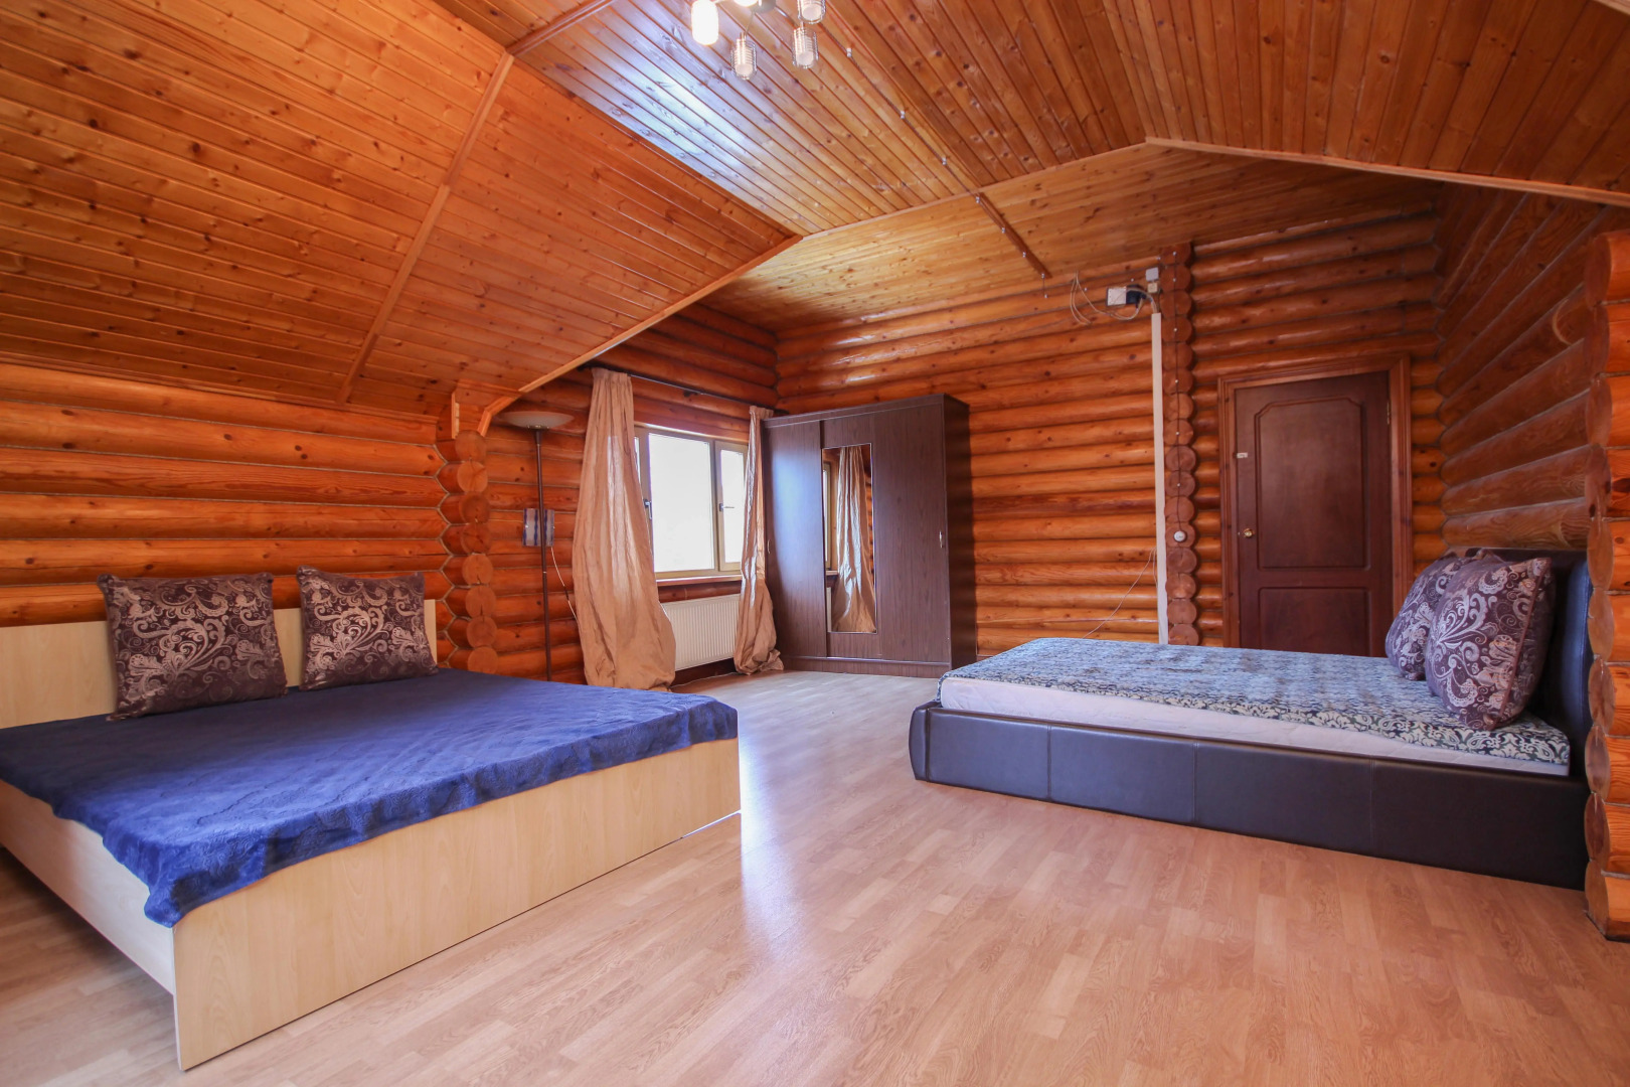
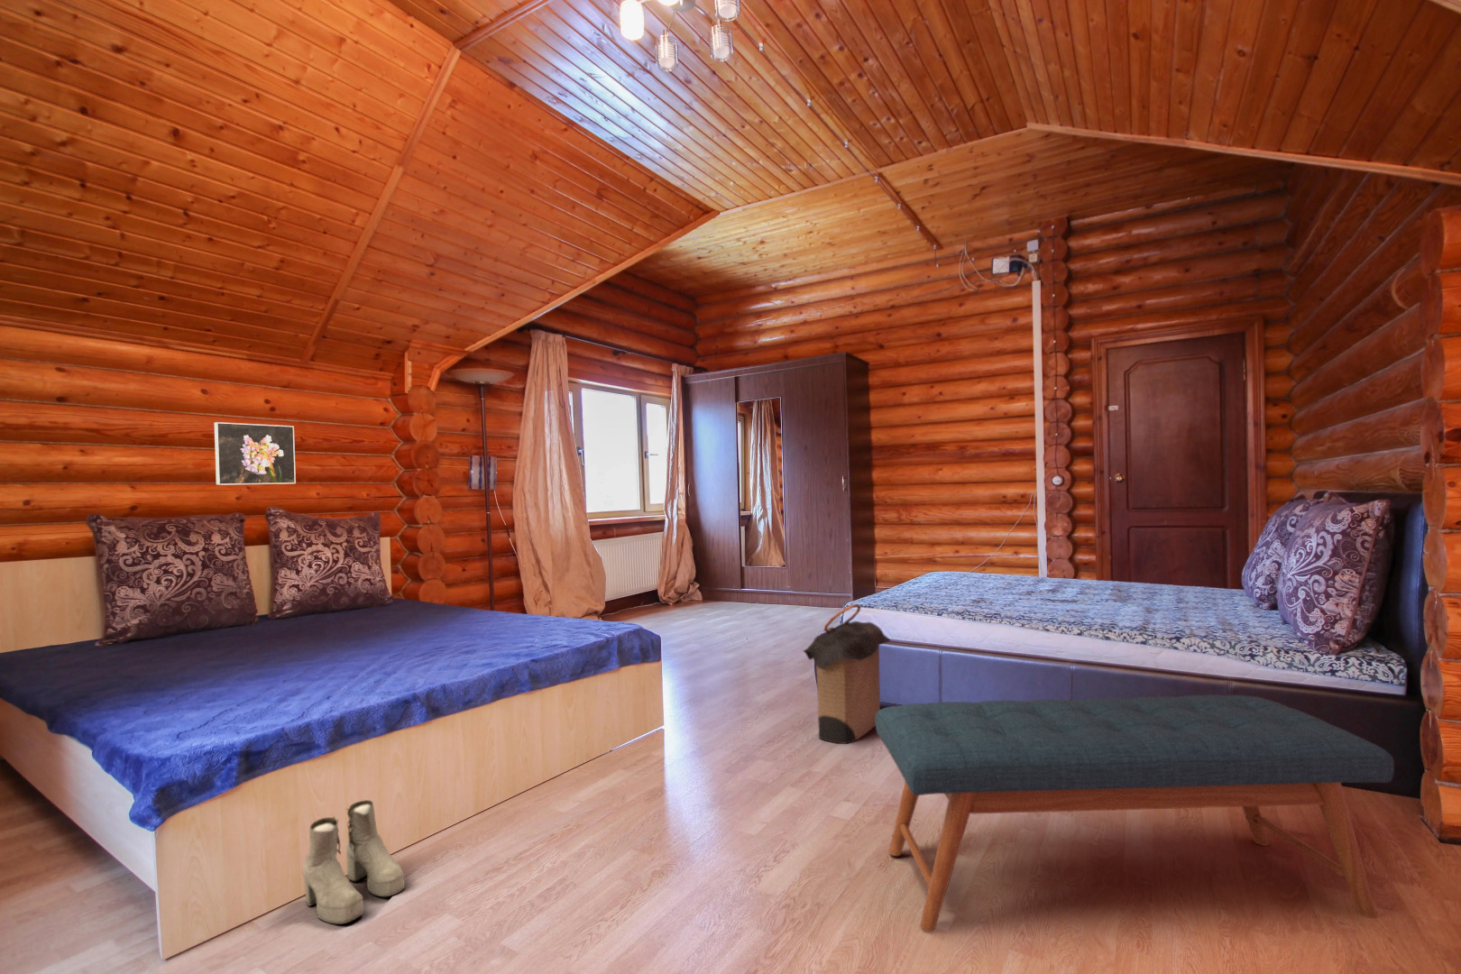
+ laundry hamper [802,603,892,745]
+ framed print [213,421,297,486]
+ boots [302,799,405,925]
+ bench [875,694,1395,933]
